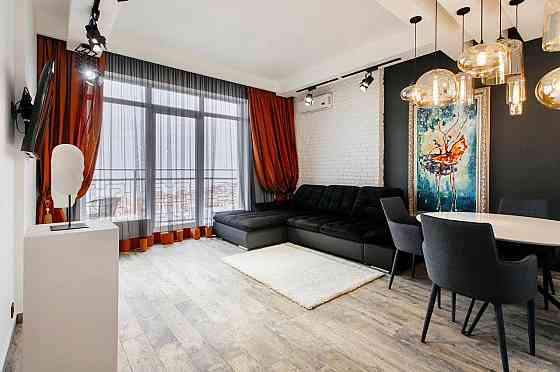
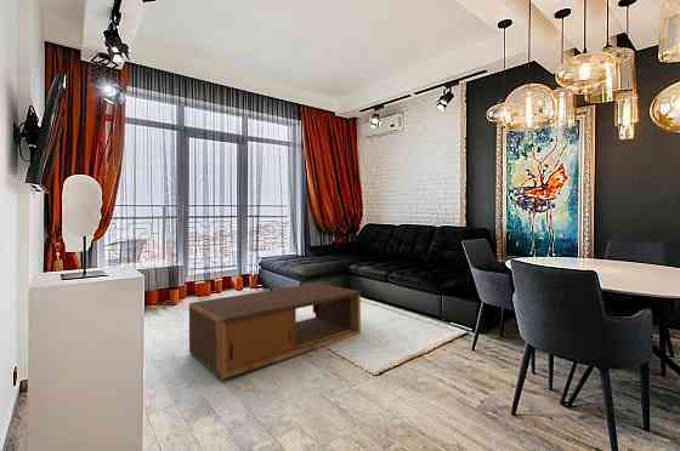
+ coffee table [188,281,362,381]
